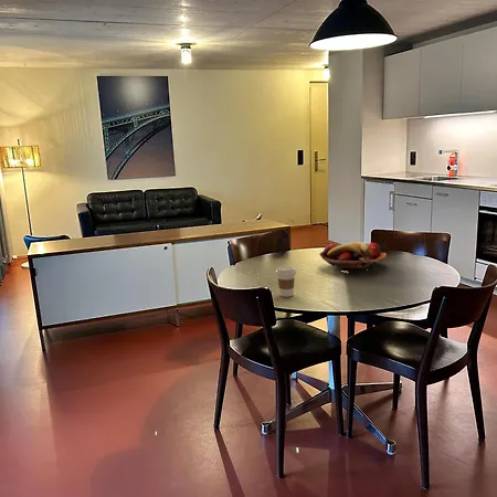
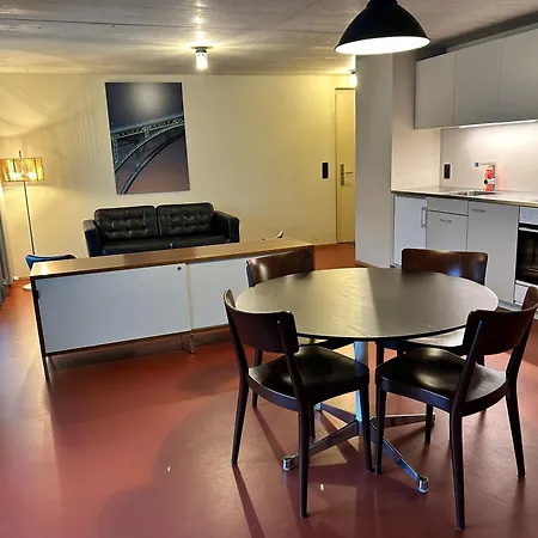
- fruit basket [318,241,388,273]
- coffee cup [275,266,297,298]
